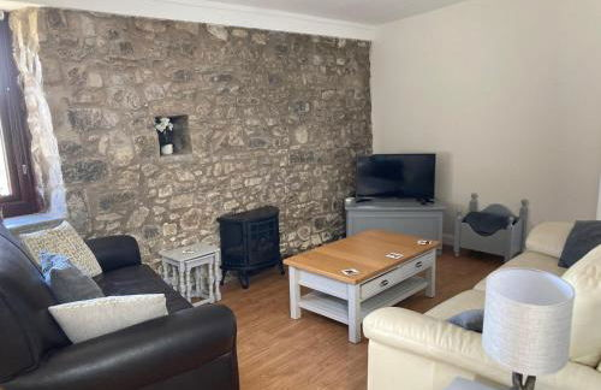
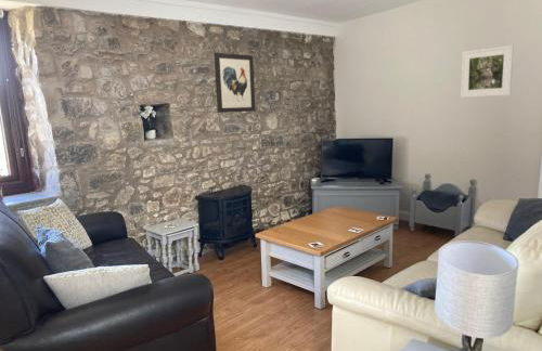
+ wall art [212,52,257,114]
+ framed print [460,44,515,99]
